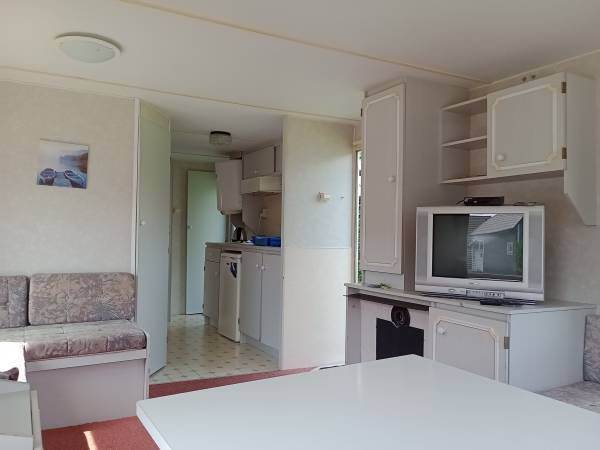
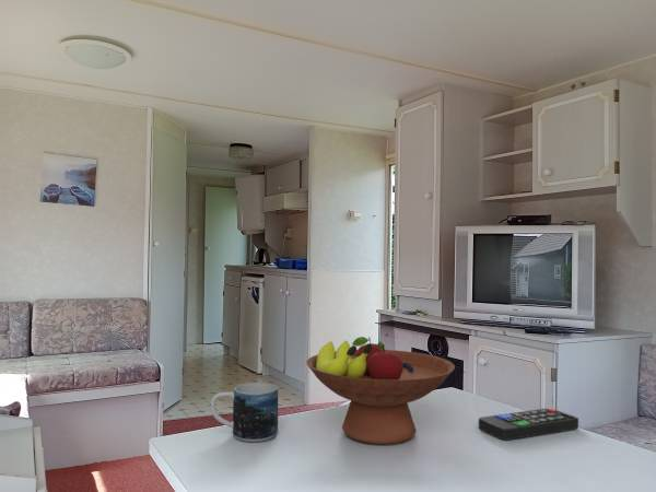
+ remote control [478,407,579,441]
+ mug [210,382,279,443]
+ fruit bowl [305,336,456,446]
